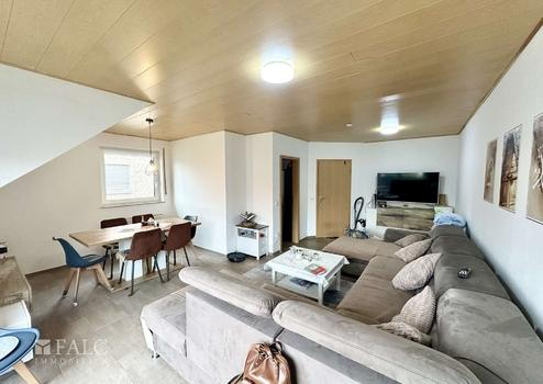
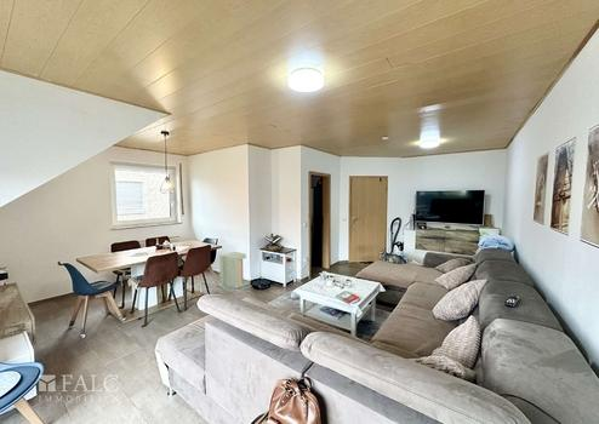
+ trash can [218,251,251,290]
